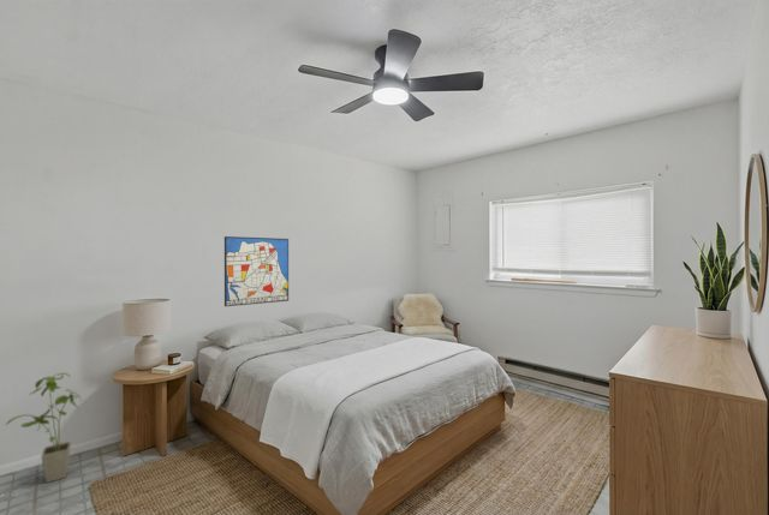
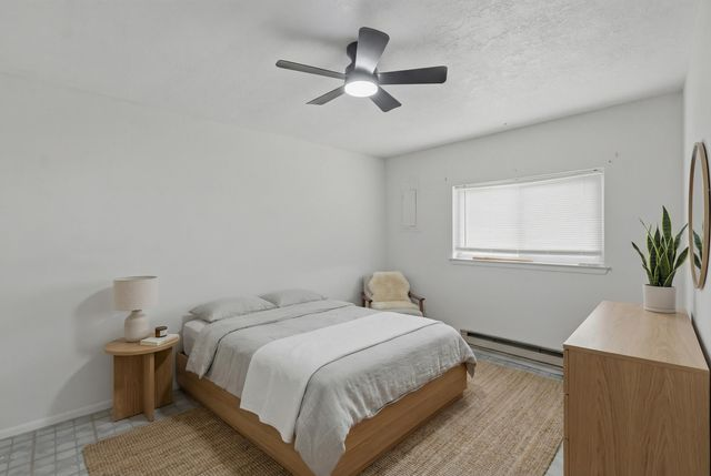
- wall art [223,235,290,307]
- house plant [5,372,83,484]
